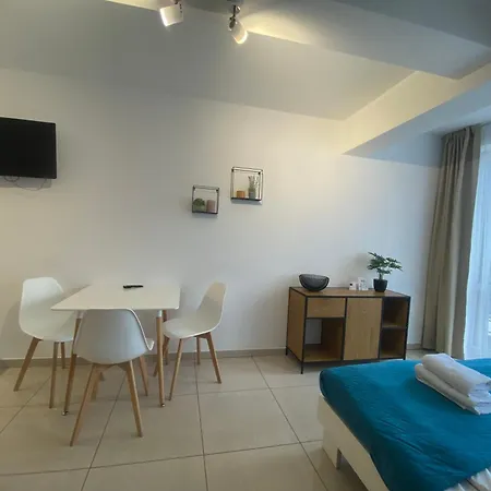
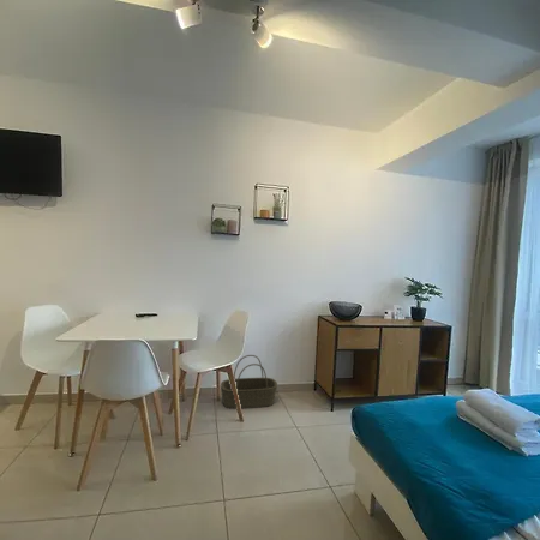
+ basket [220,354,278,410]
